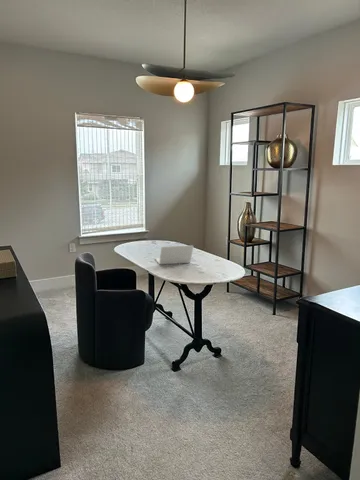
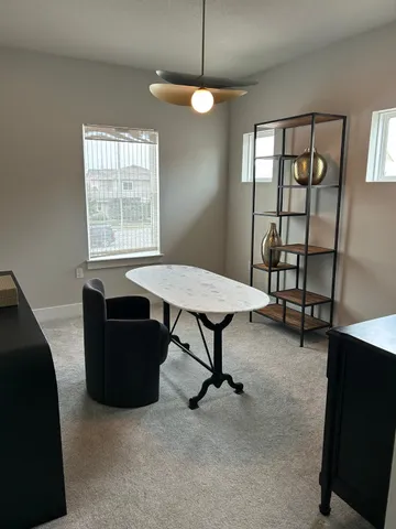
- laptop [154,244,194,265]
